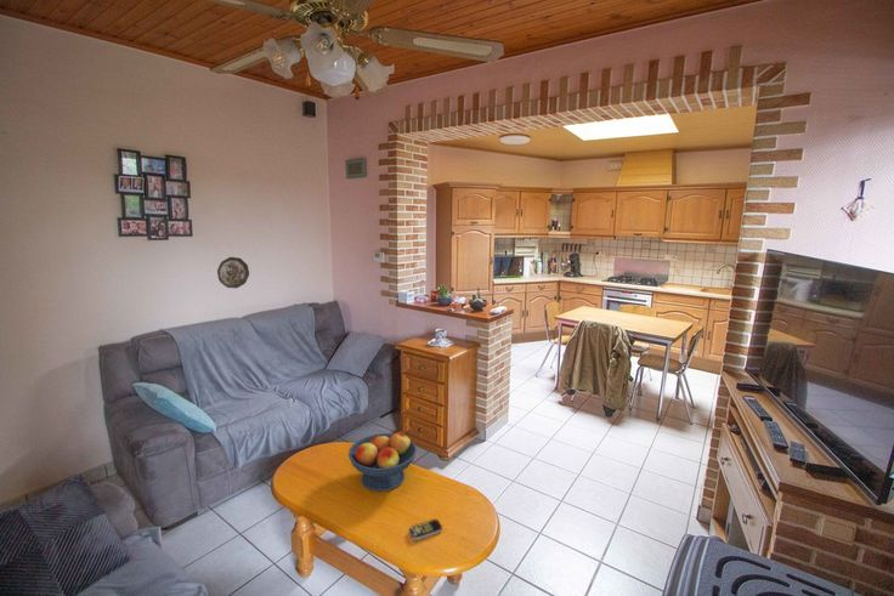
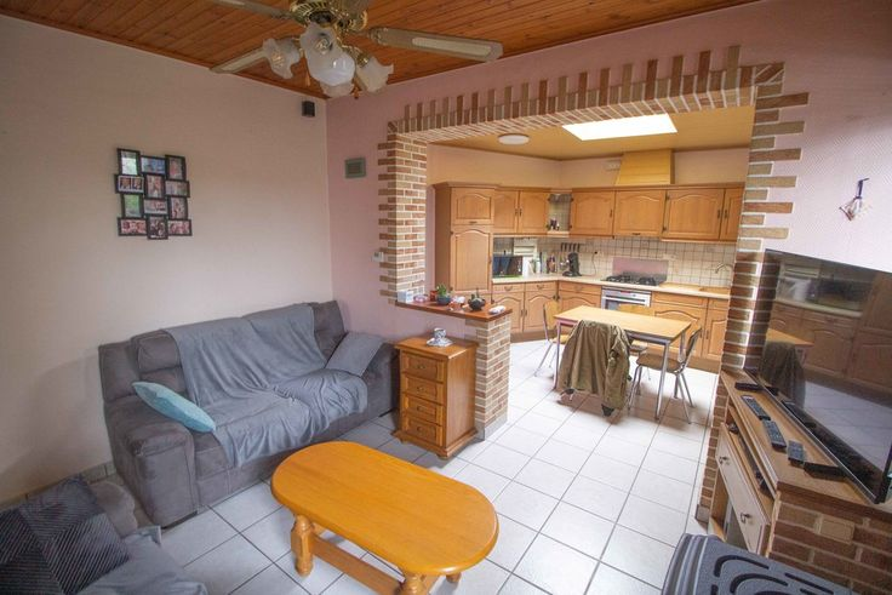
- decorative plate [216,256,250,289]
- remote control [408,518,443,541]
- fruit bowl [347,432,418,493]
